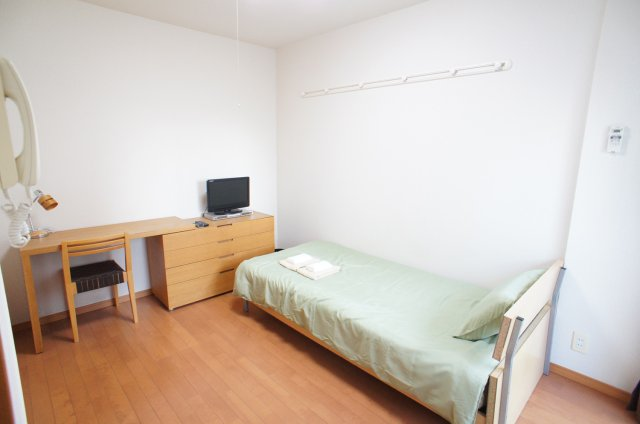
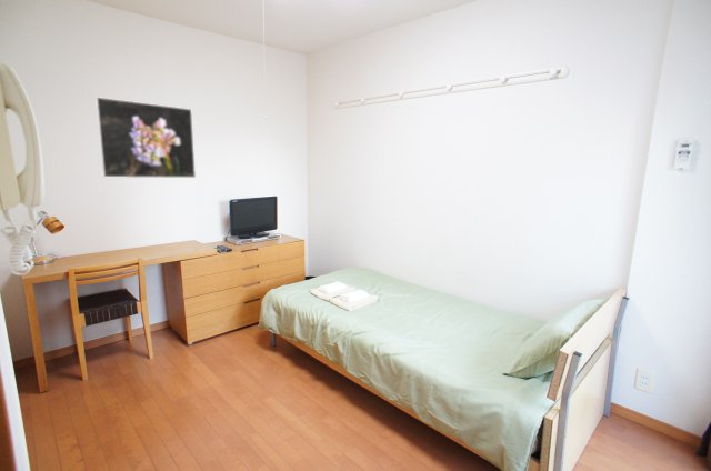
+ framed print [94,96,197,179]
